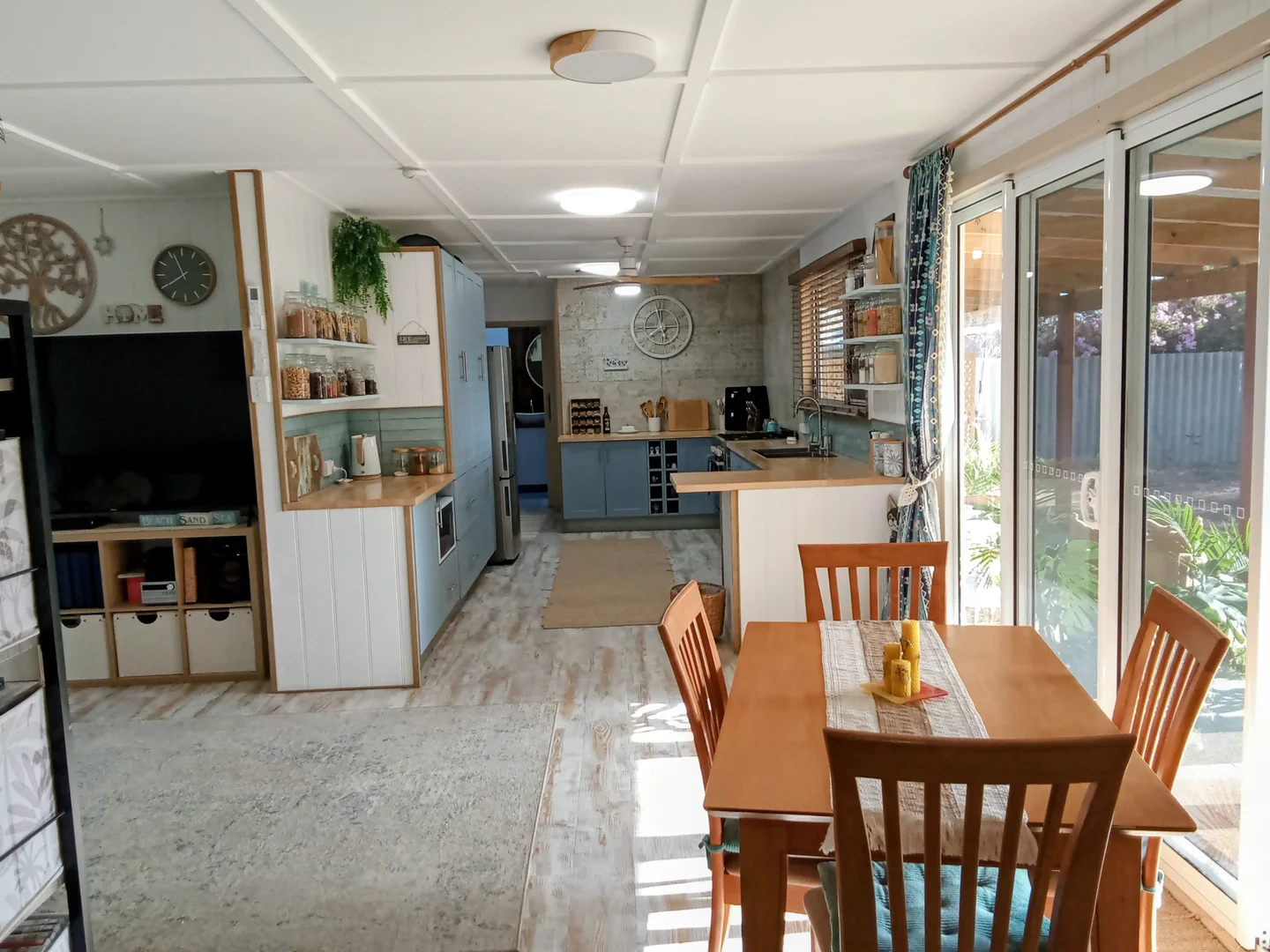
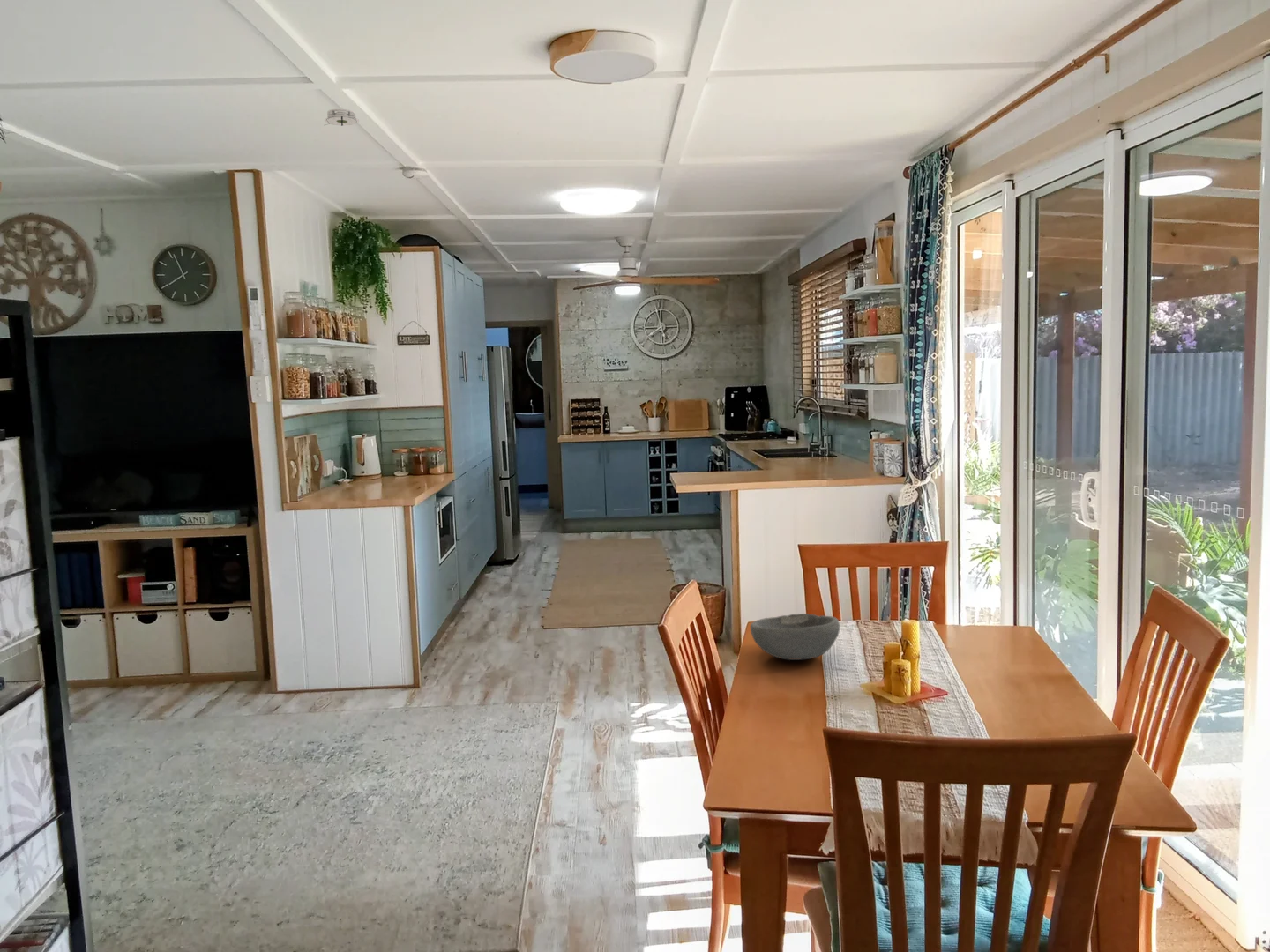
+ bowl [750,613,840,661]
+ smoke detector [324,108,360,127]
